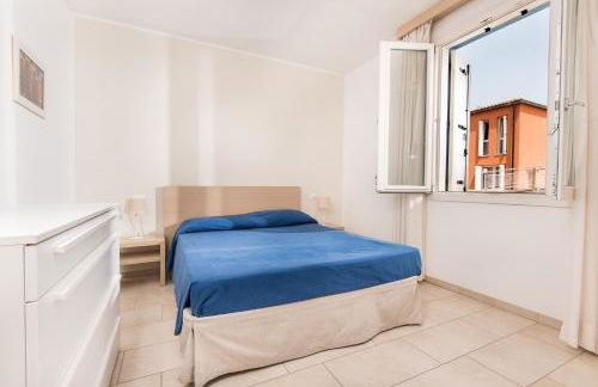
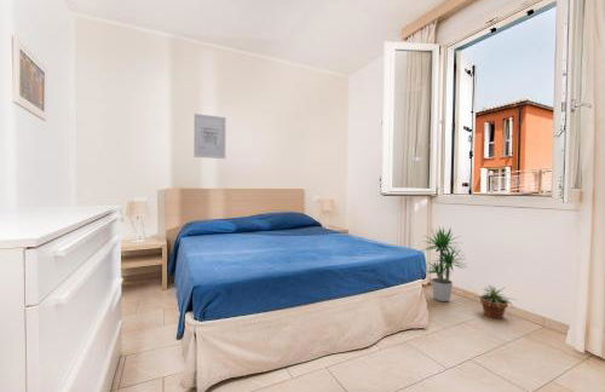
+ potted plant [421,227,466,302]
+ potted plant [473,284,517,319]
+ wall art [192,113,226,160]
